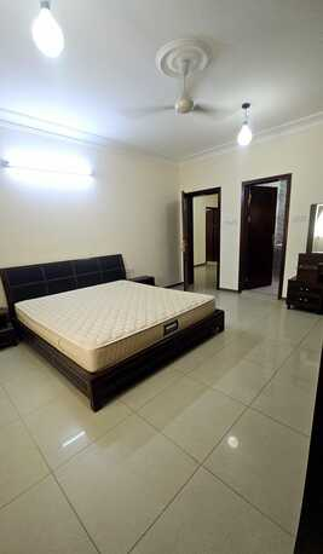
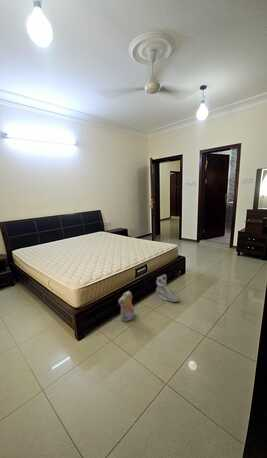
+ sneaker [155,274,180,303]
+ plush toy [117,290,135,323]
